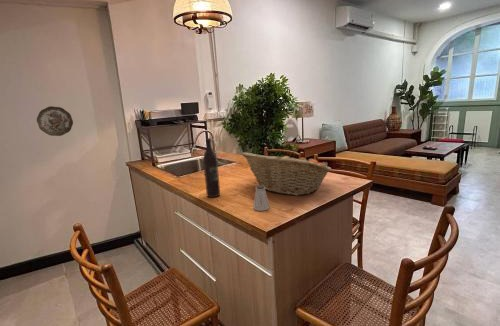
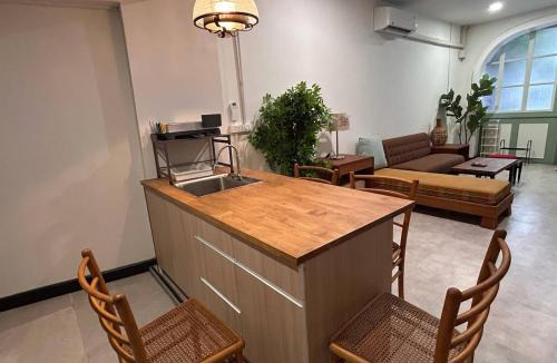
- decorative plate [36,105,74,137]
- saltshaker [252,184,271,212]
- wine bottle [202,137,221,198]
- fruit basket [241,151,332,196]
